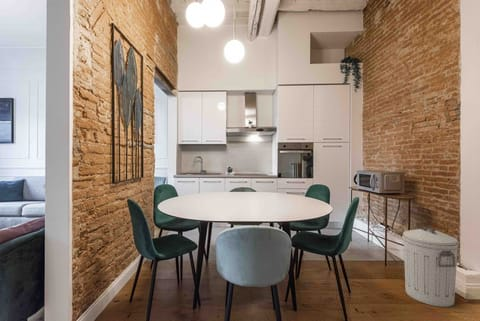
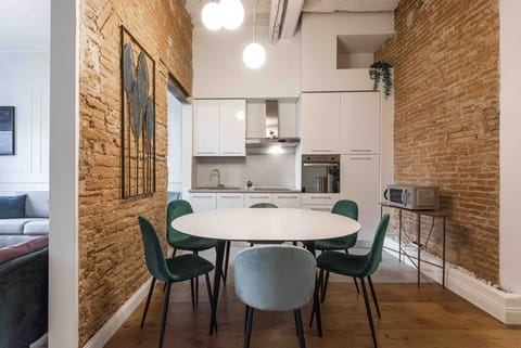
- trash can [402,227,460,308]
